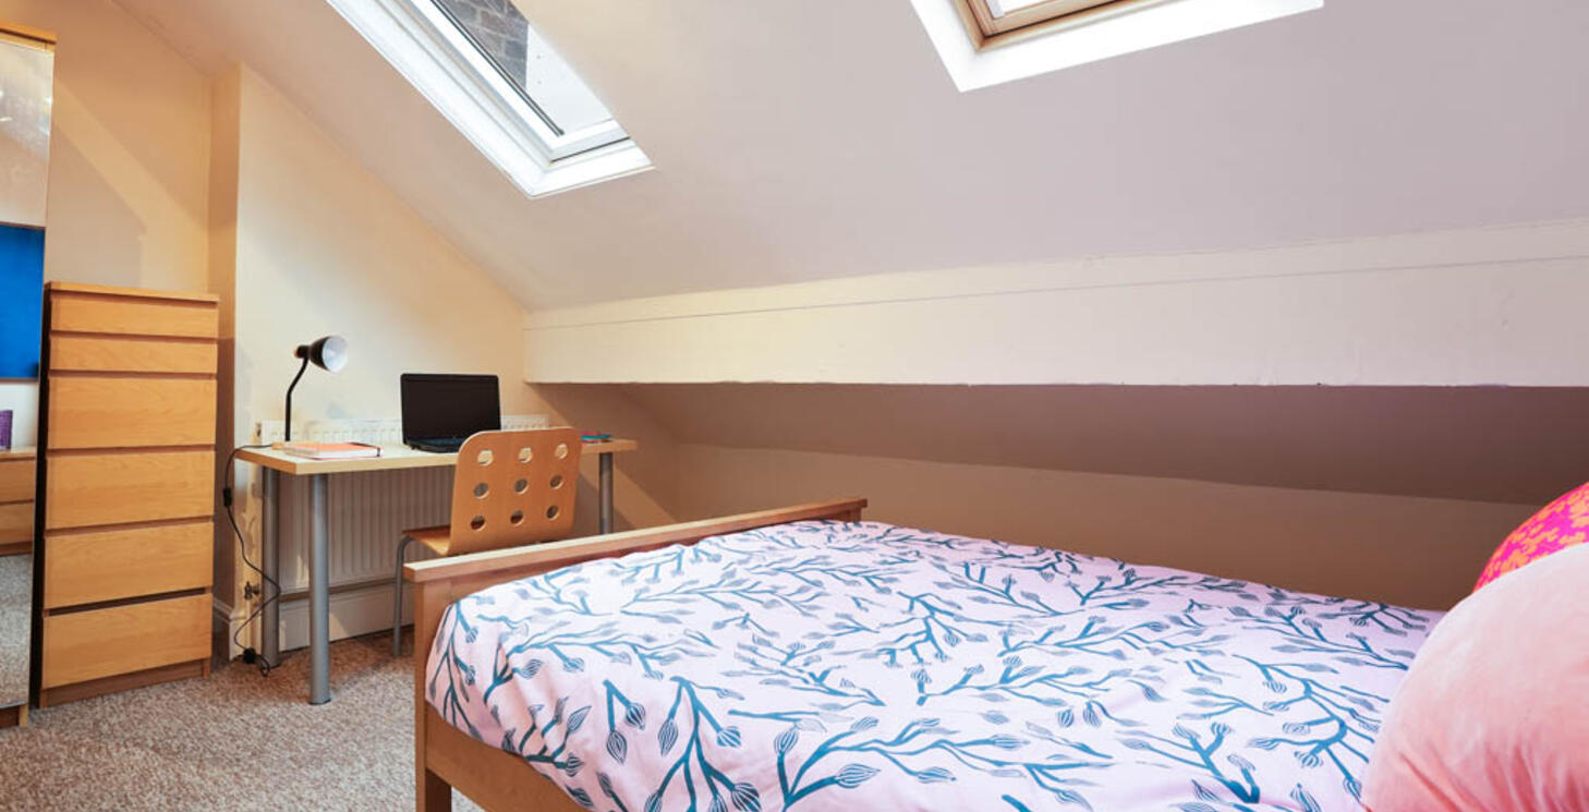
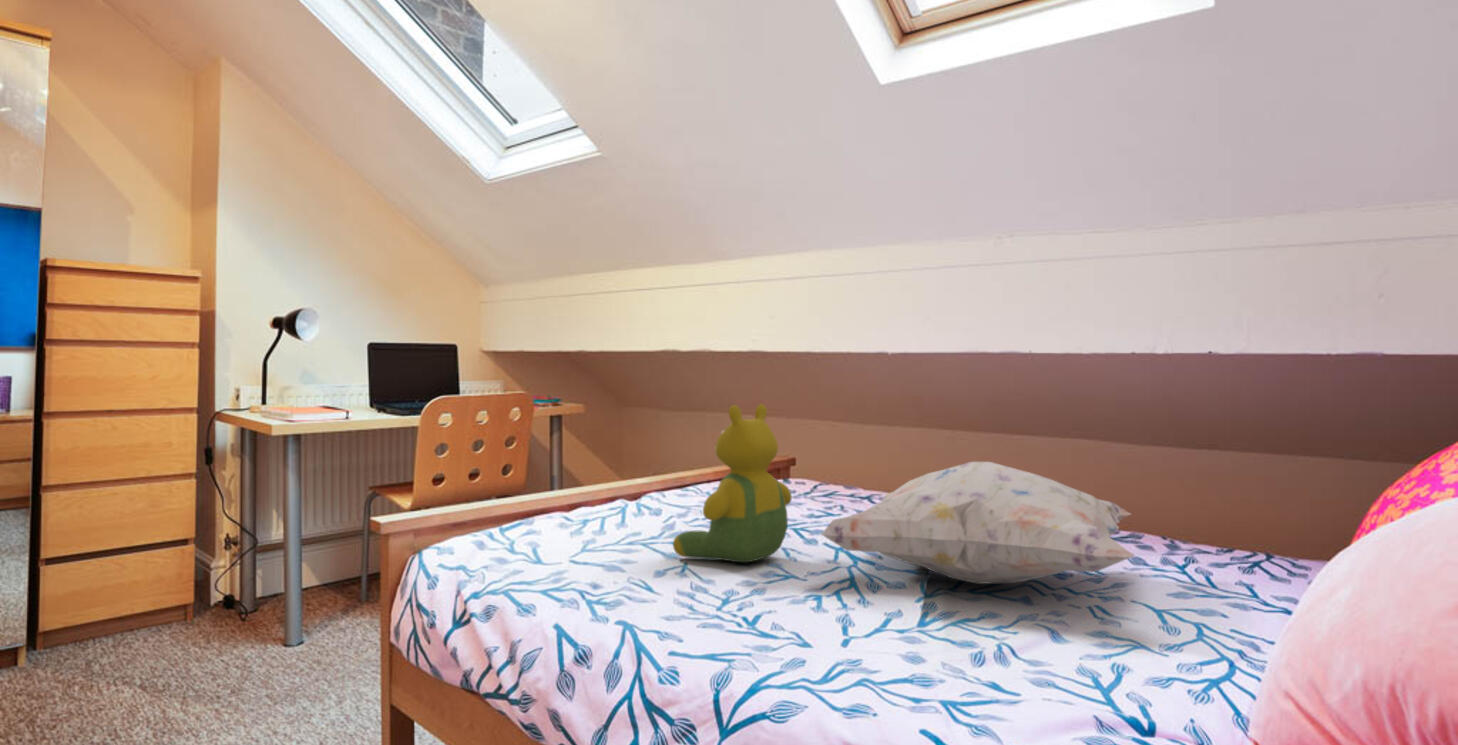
+ decorative pillow [819,461,1135,585]
+ teddy bear [672,403,793,563]
